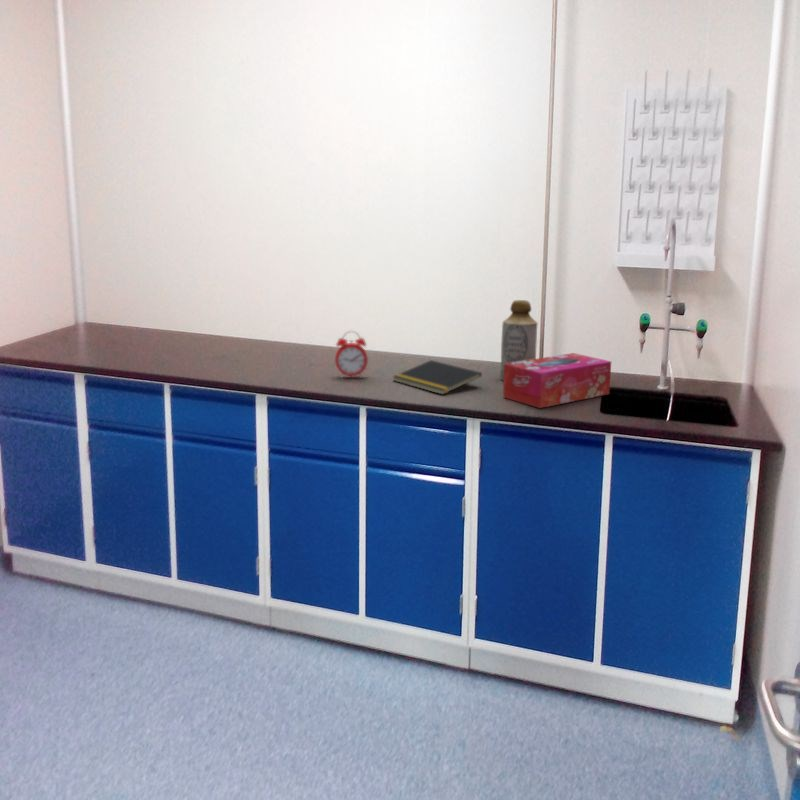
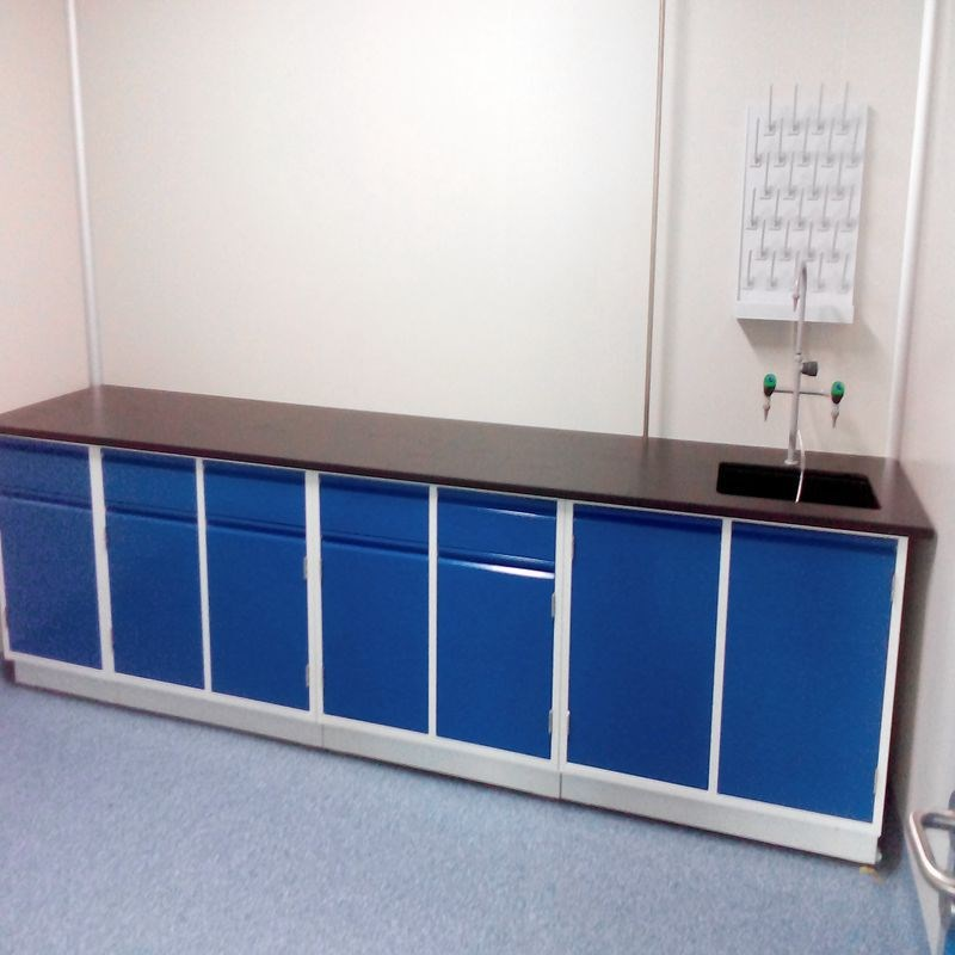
- bottle [499,299,538,382]
- notepad [392,359,483,396]
- tissue box [502,352,612,409]
- alarm clock [334,330,369,379]
